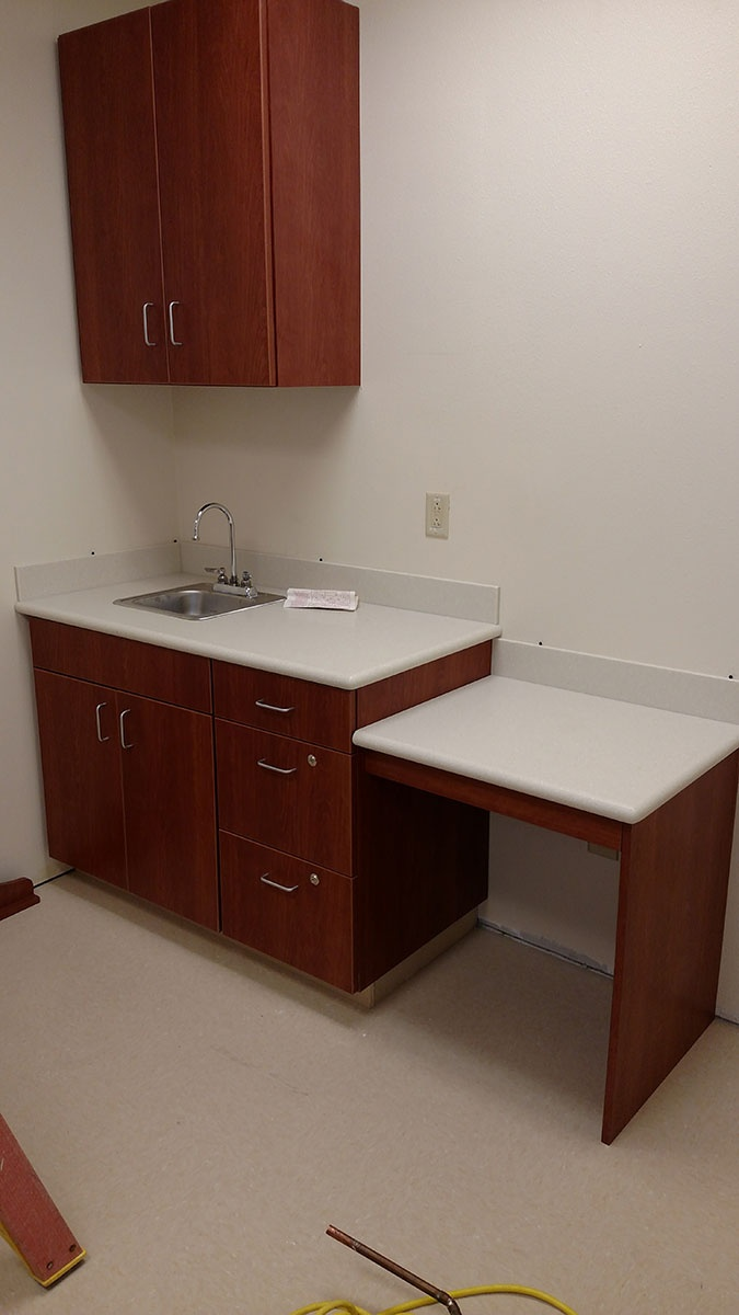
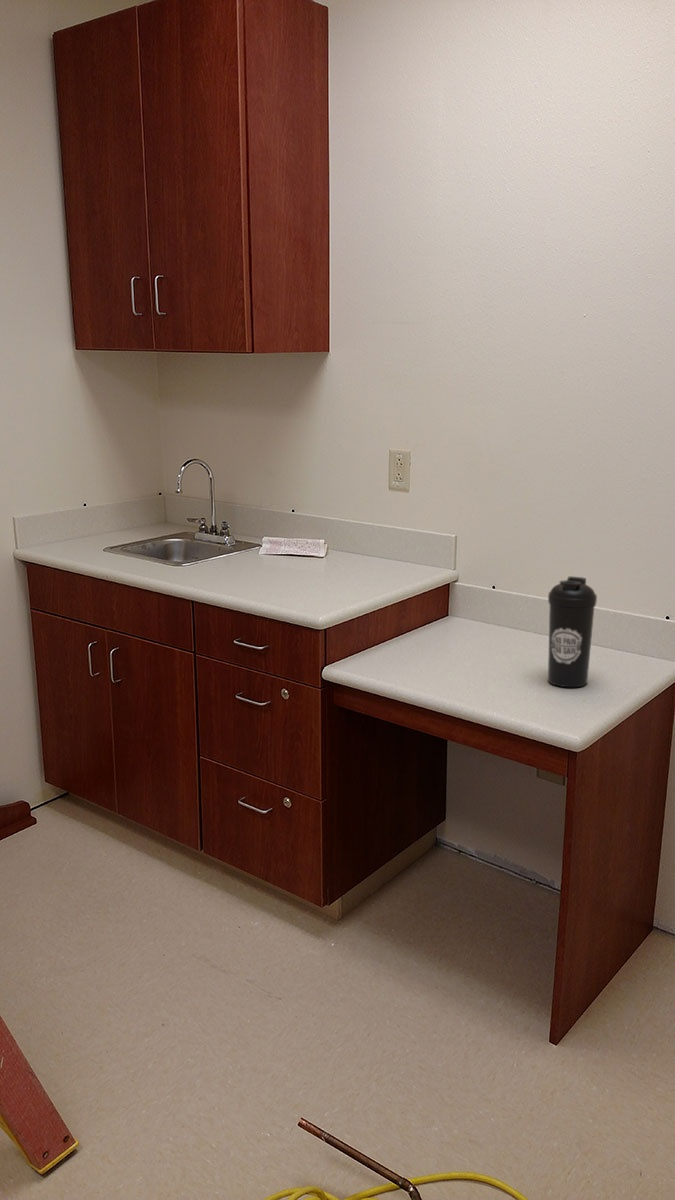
+ water bottle [547,575,598,688]
